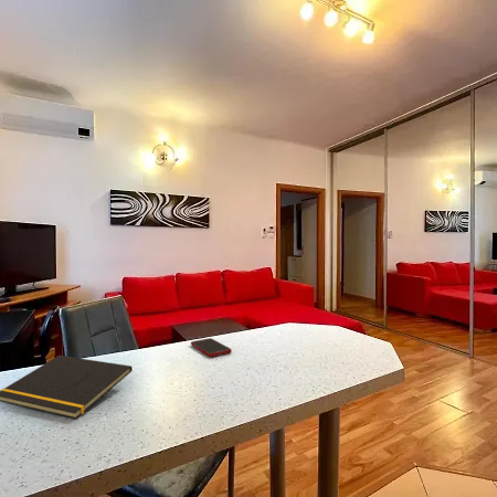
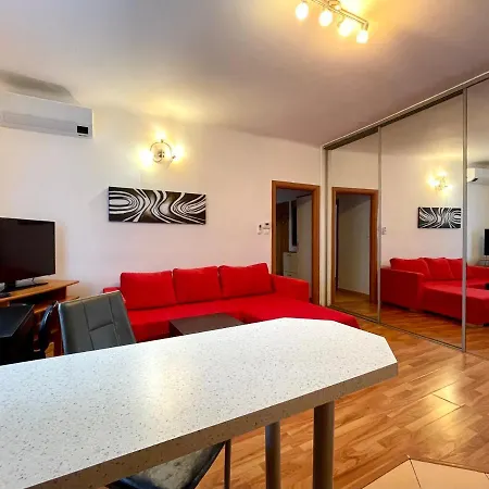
- notepad [0,355,134,420]
- cell phone [190,337,233,358]
